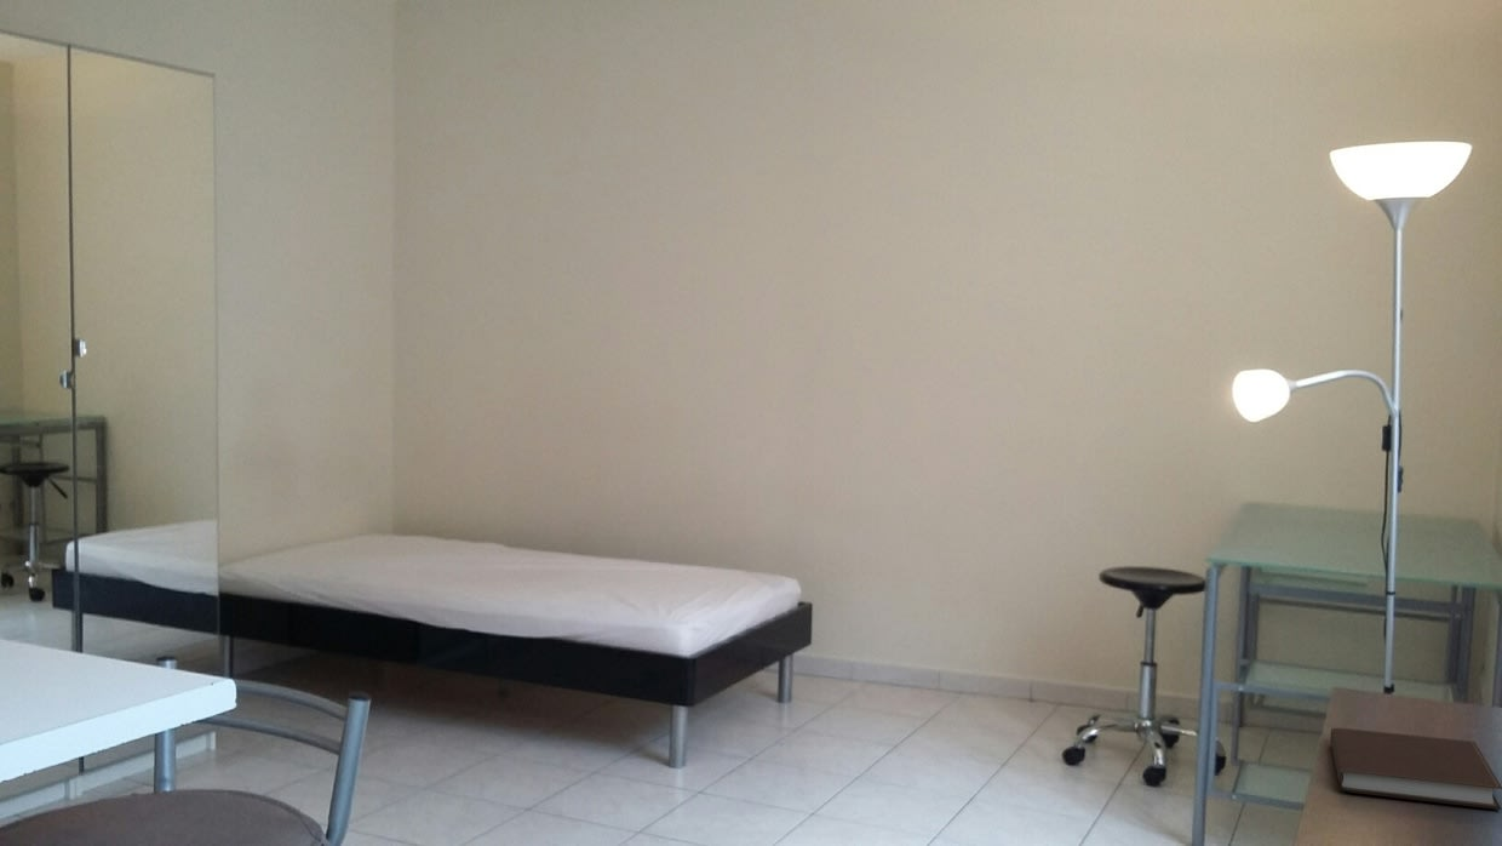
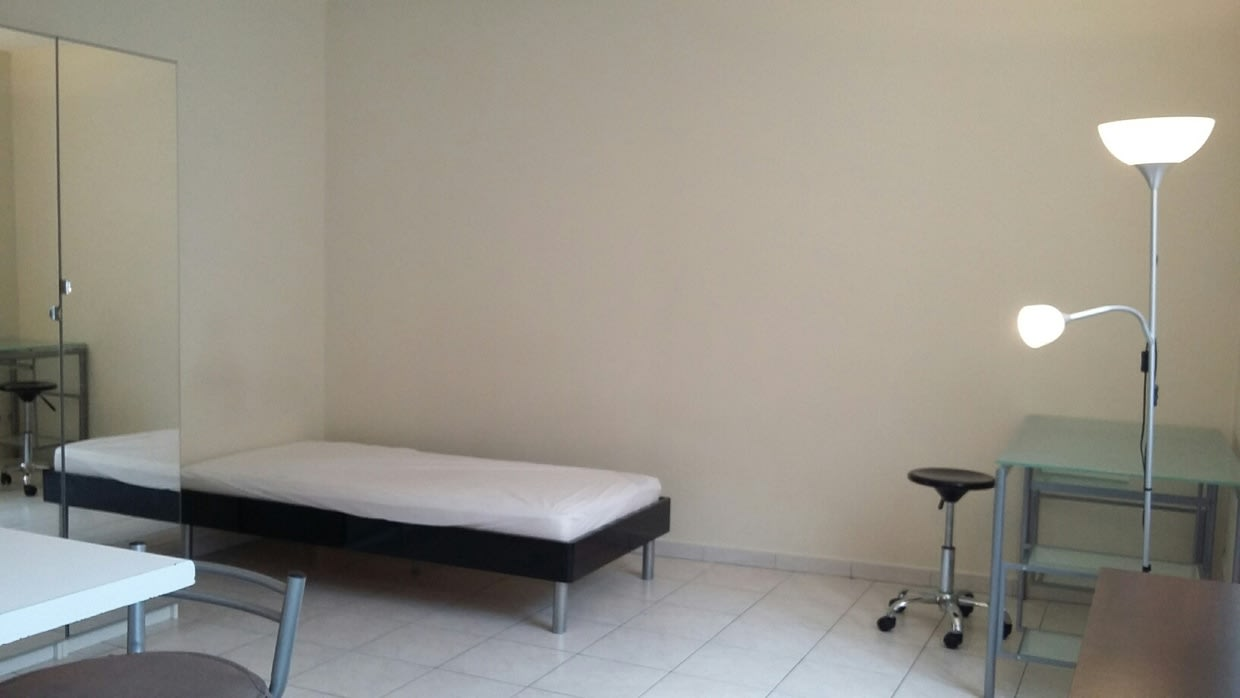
- notebook [1329,727,1502,811]
